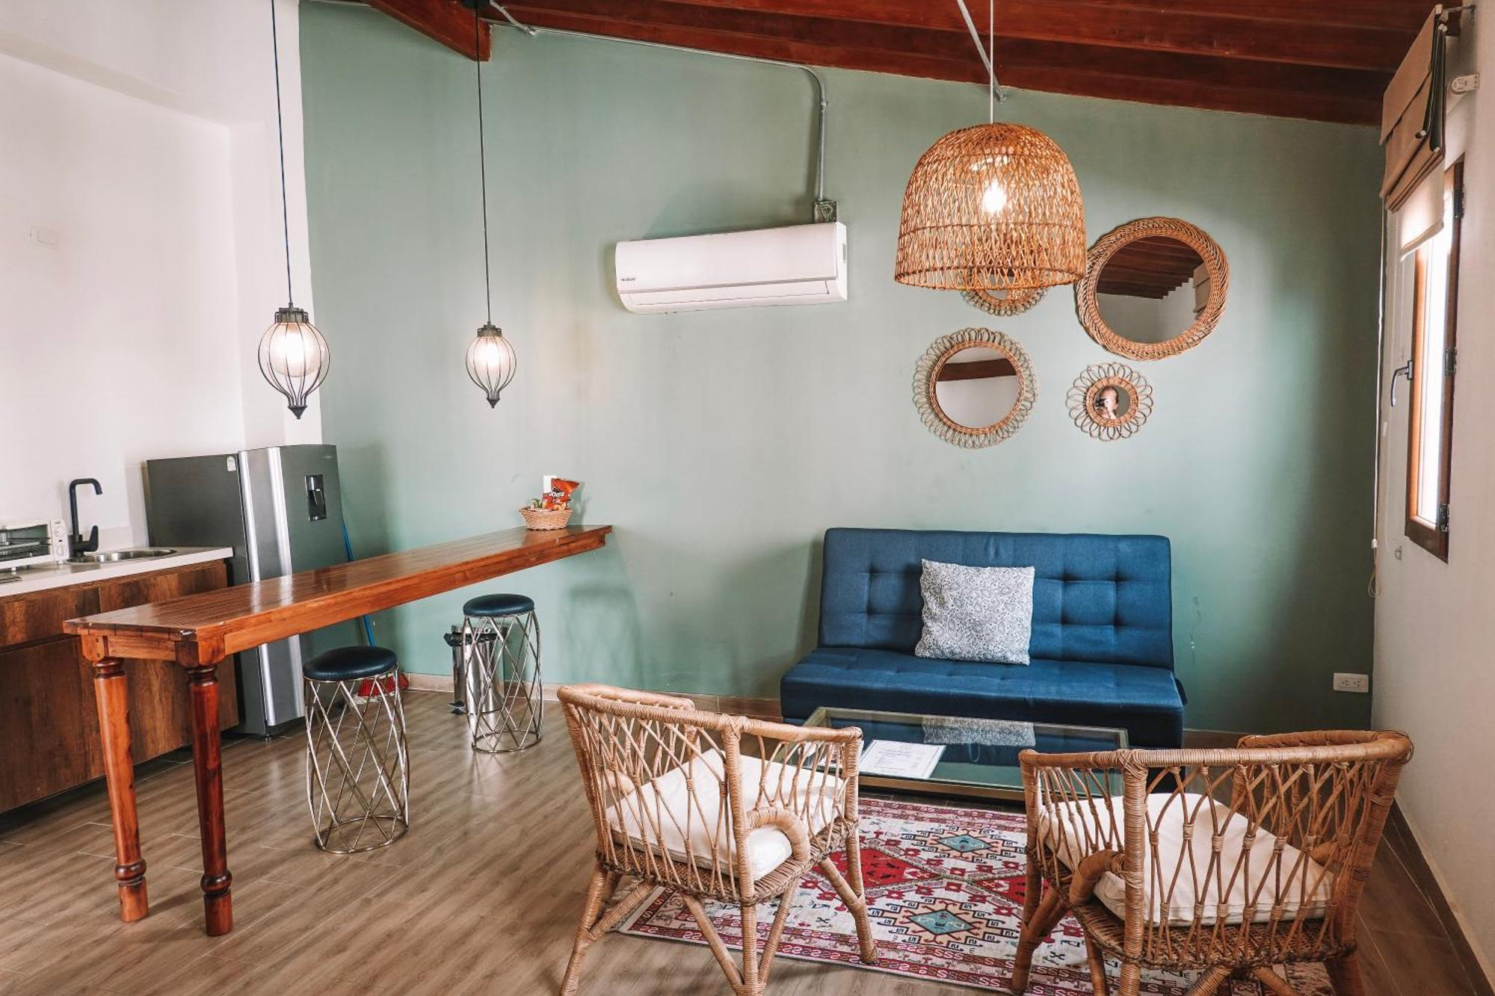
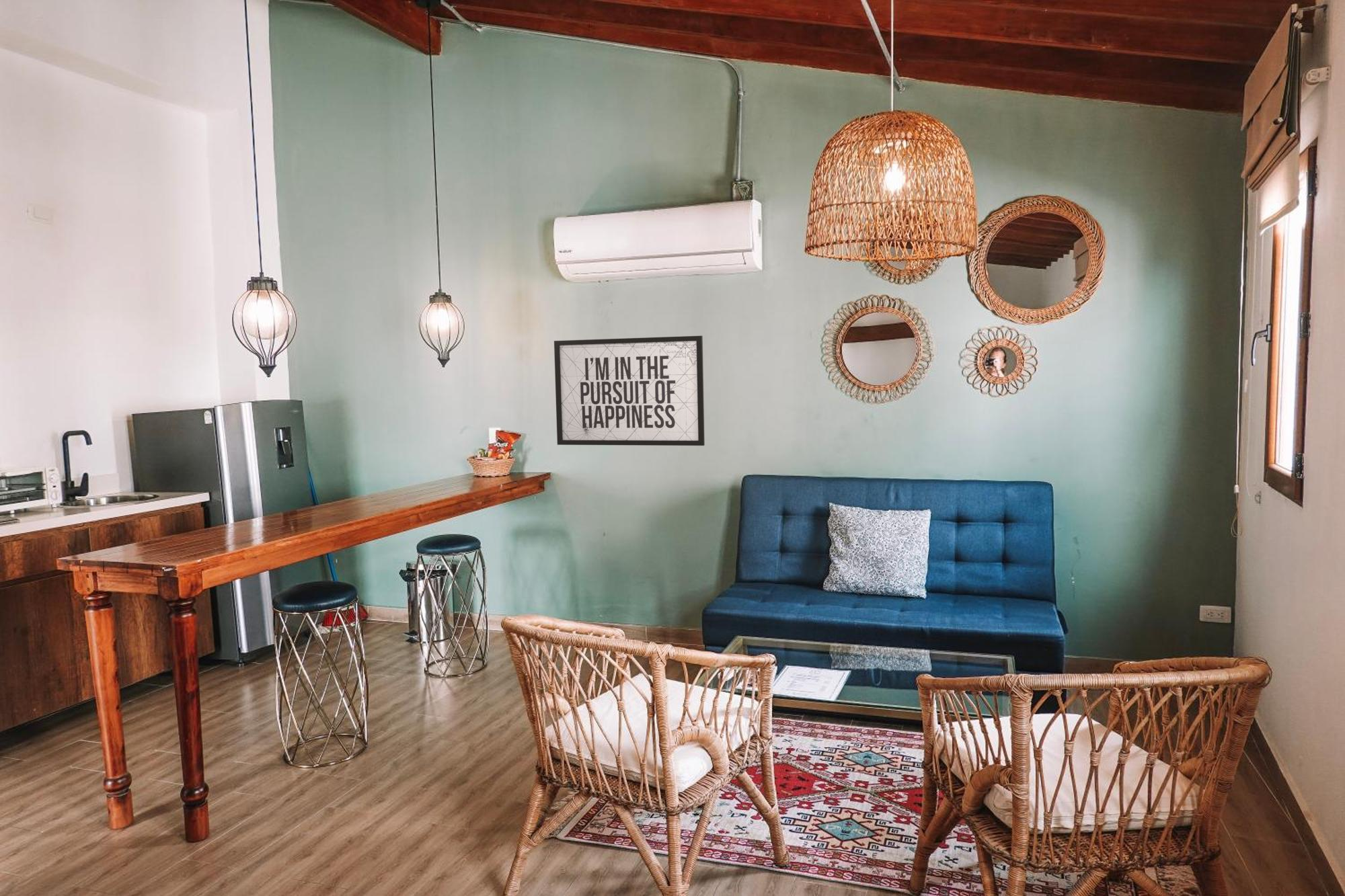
+ mirror [553,335,705,446]
